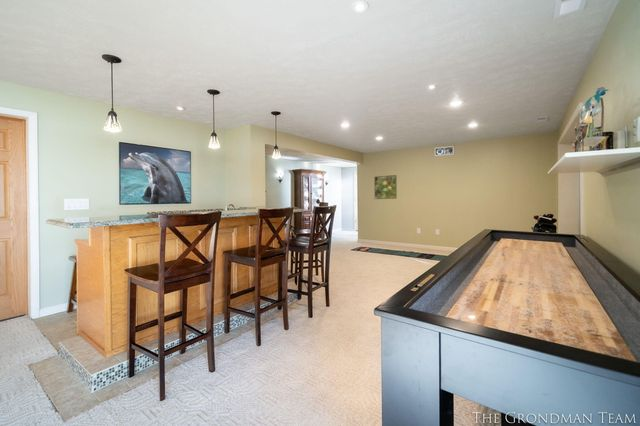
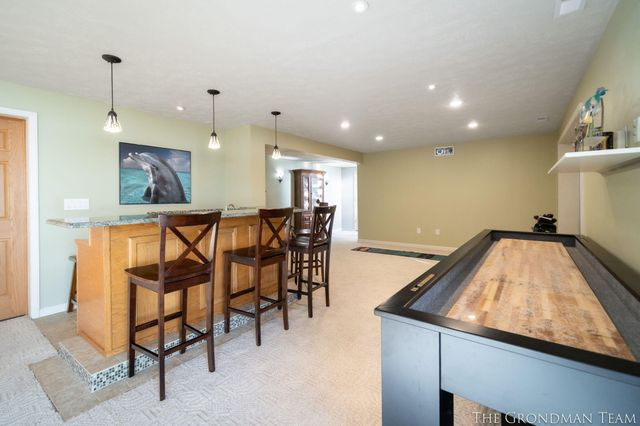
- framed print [374,174,397,200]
